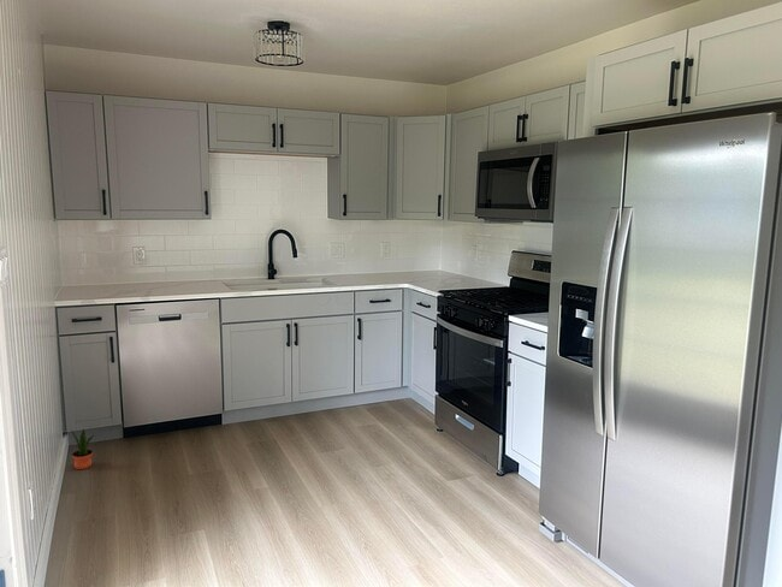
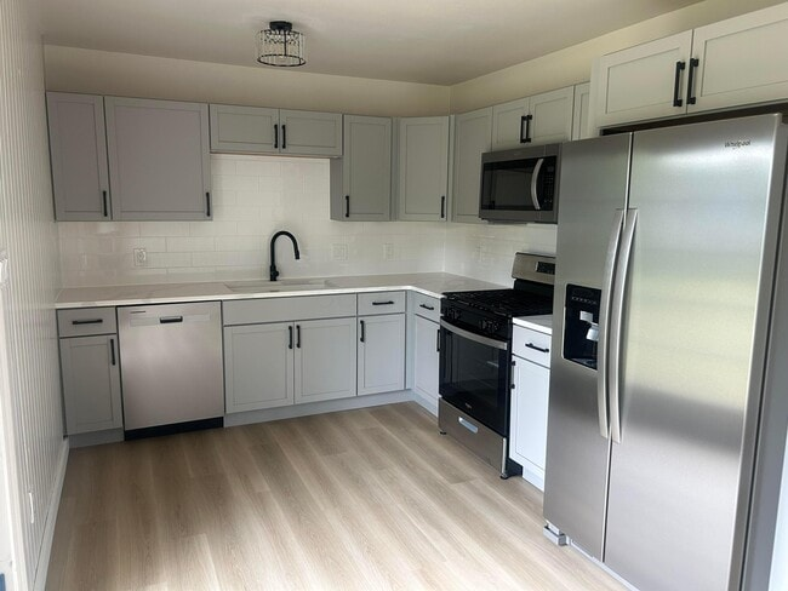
- potted plant [70,428,95,470]
